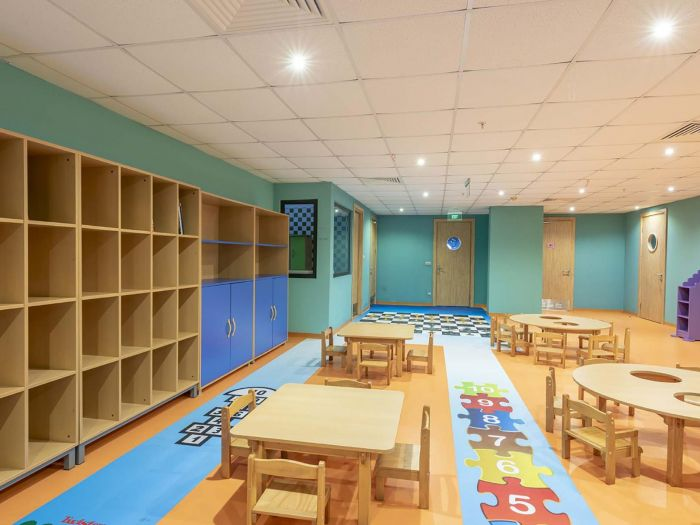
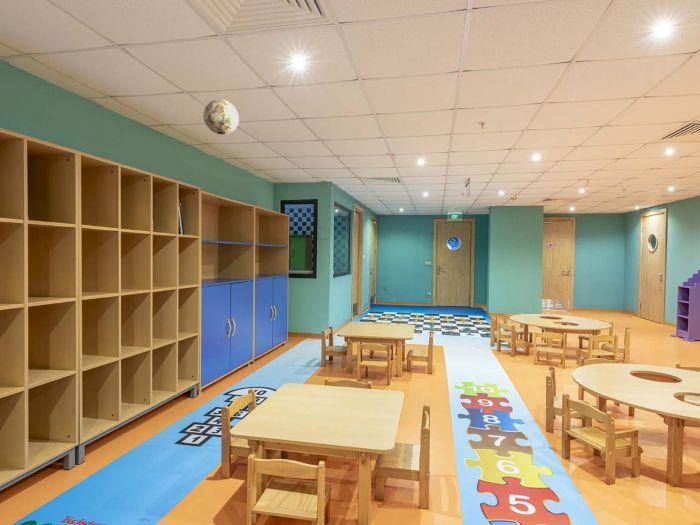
+ paper lantern [202,99,240,135]
